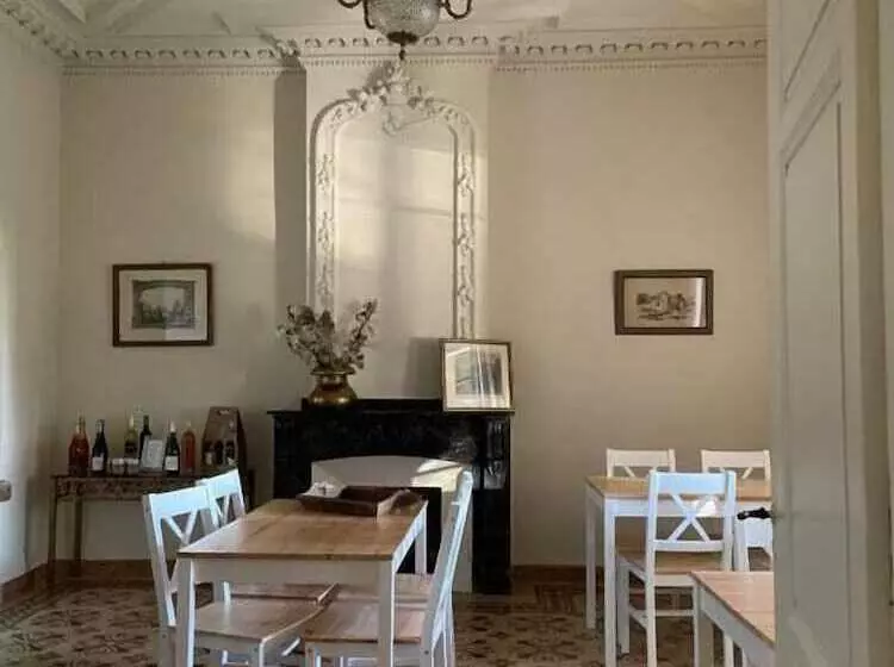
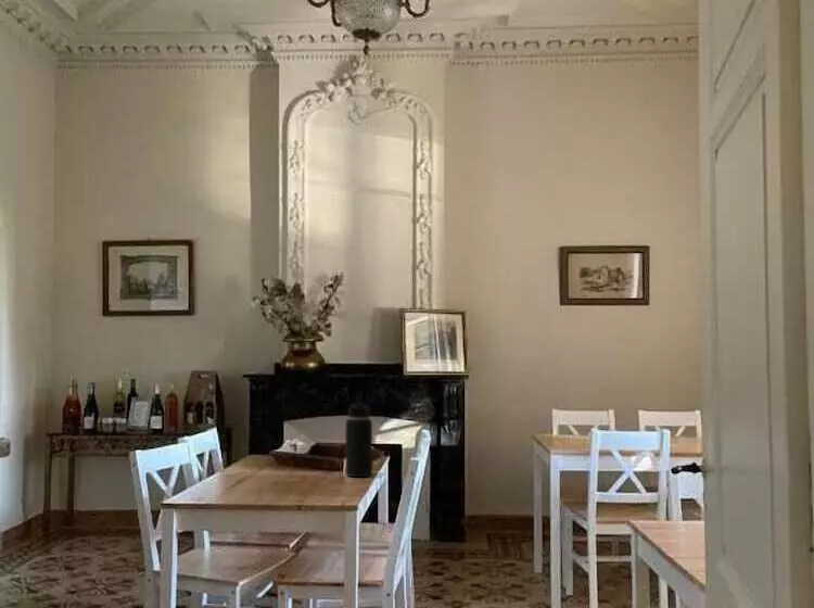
+ water bottle [344,393,373,478]
